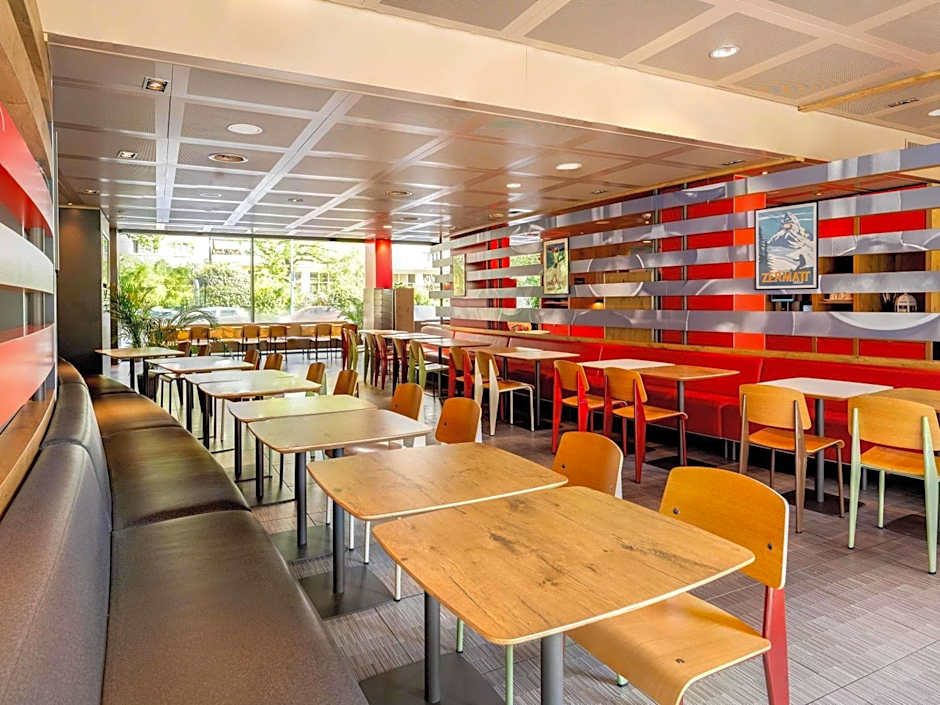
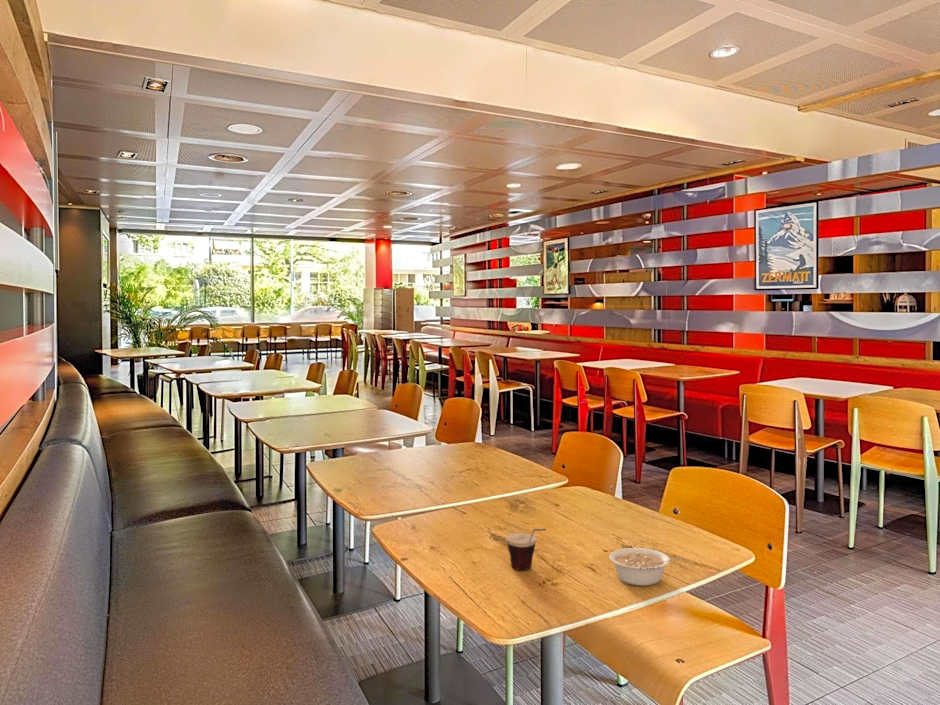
+ cup [505,528,547,571]
+ legume [608,547,684,587]
